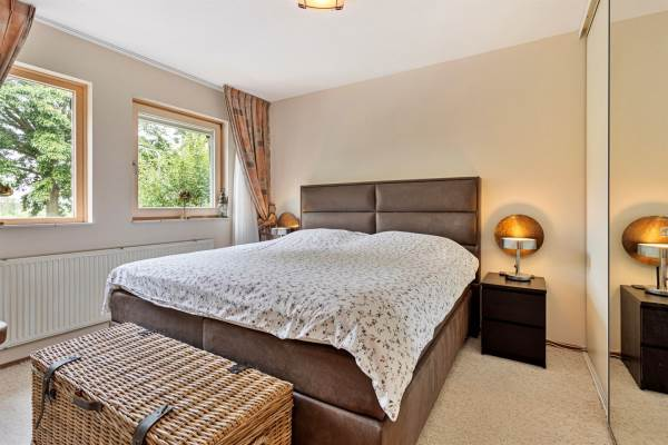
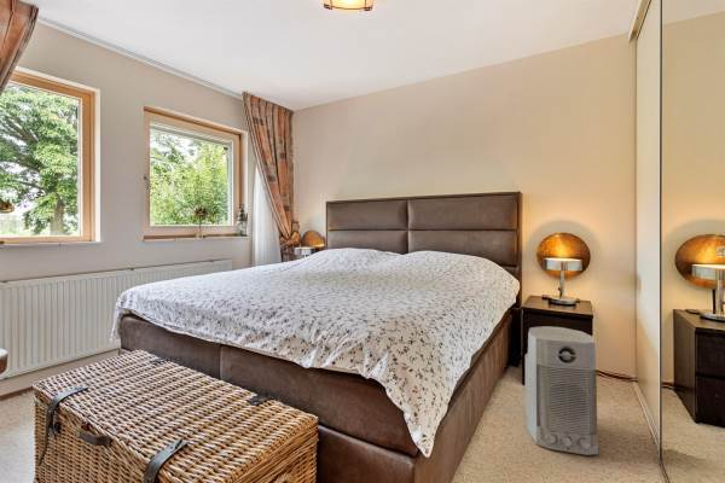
+ air purifier [524,325,599,456]
